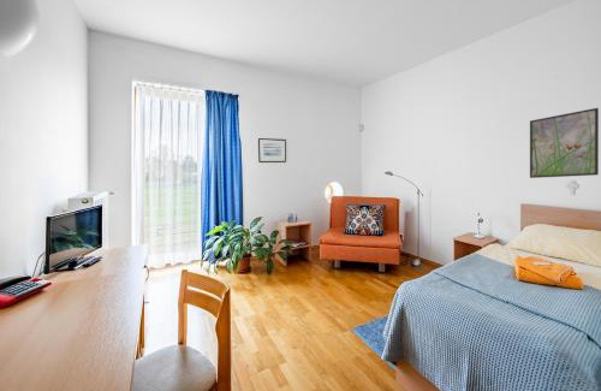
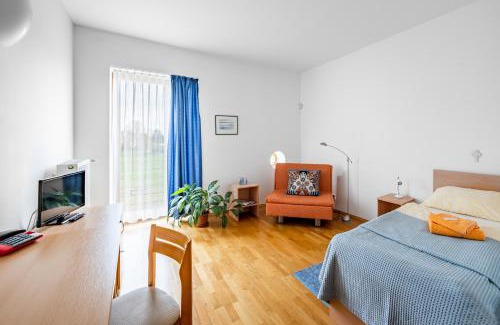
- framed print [529,107,600,179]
